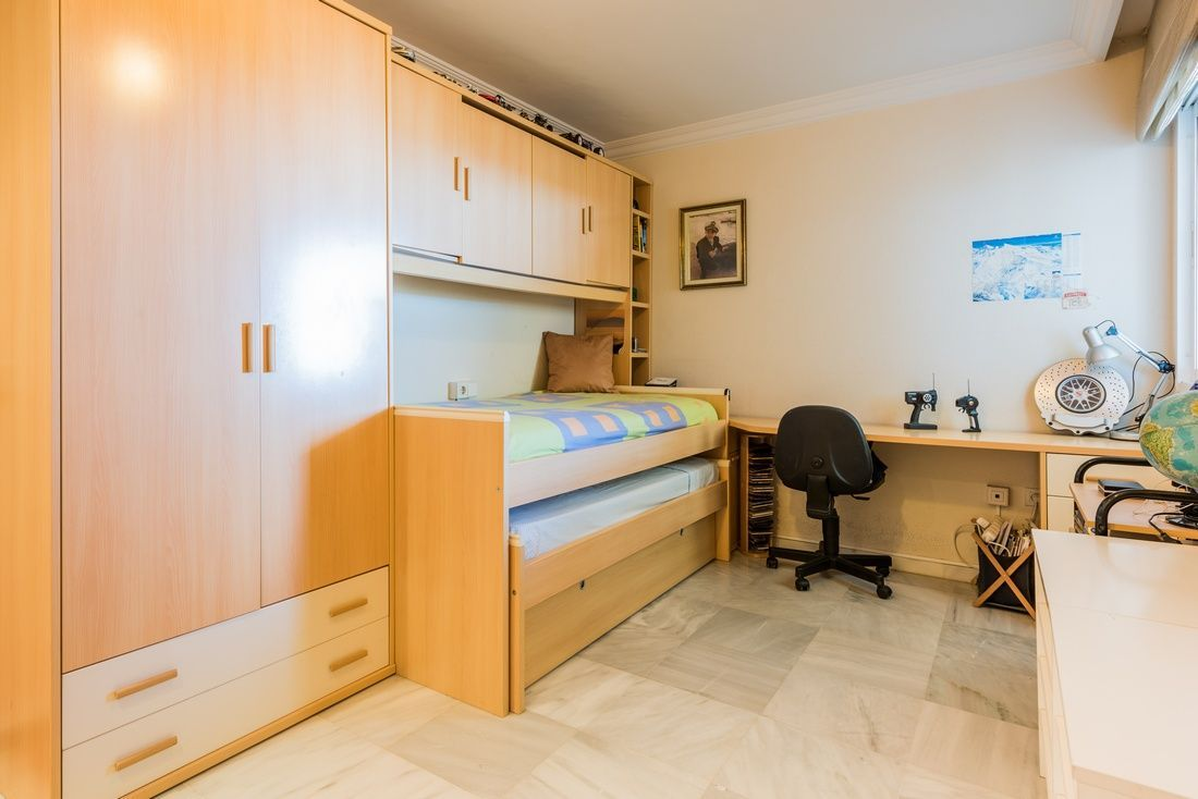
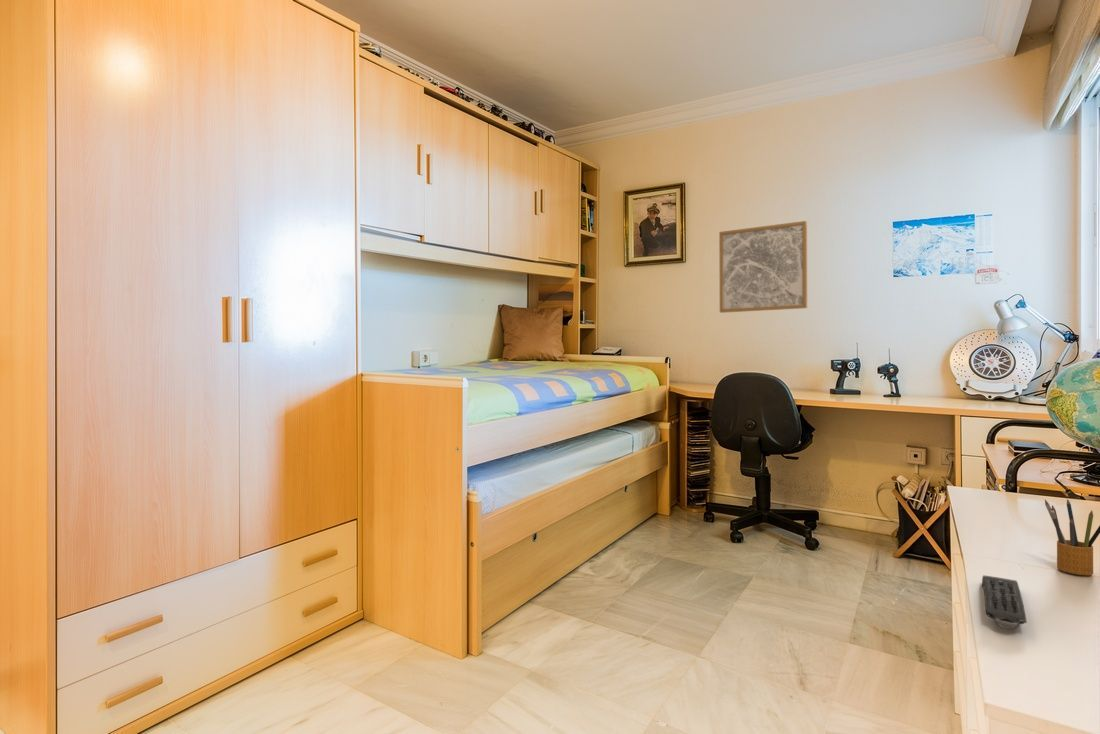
+ remote control [981,574,1028,630]
+ wall art [718,220,808,314]
+ pencil box [1044,498,1100,576]
